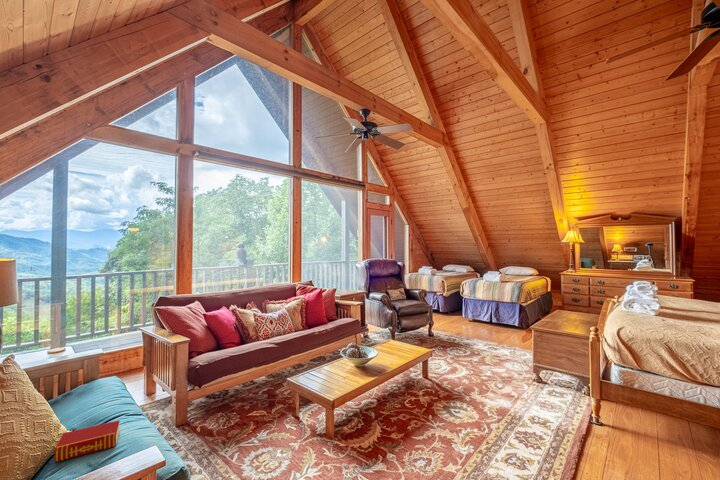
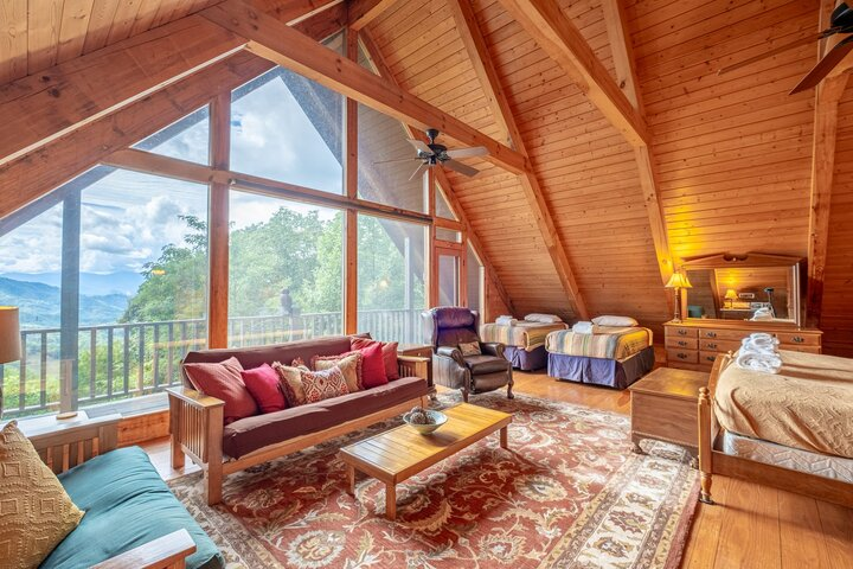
- book [53,419,121,463]
